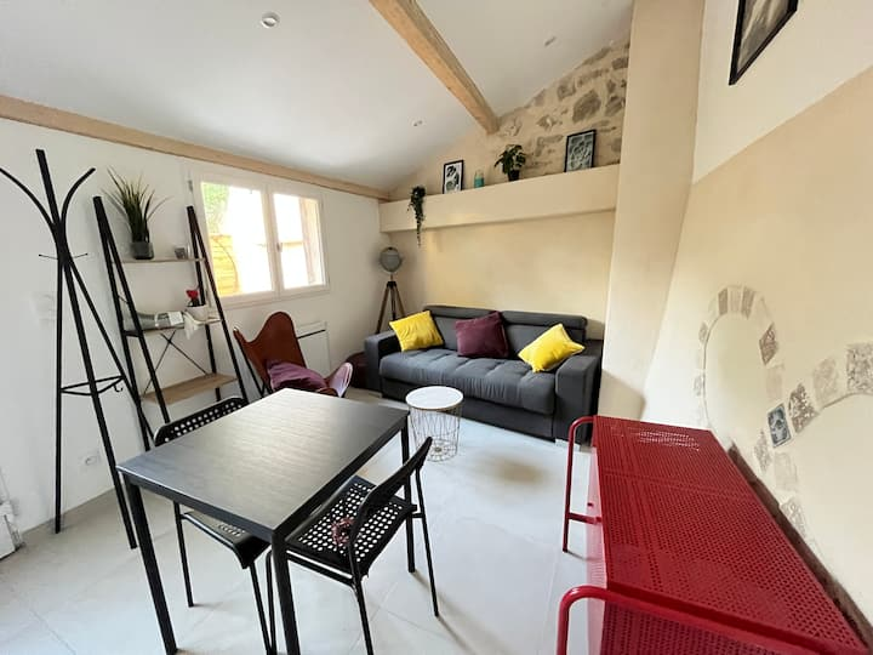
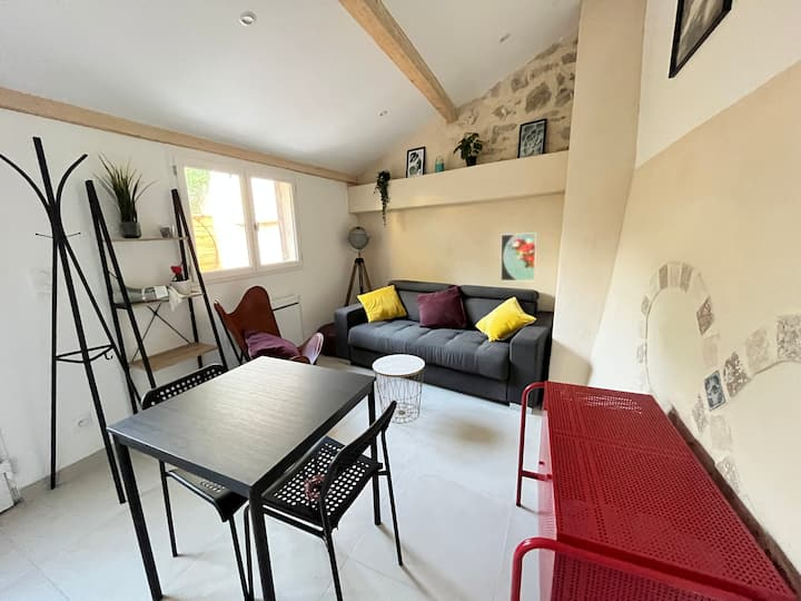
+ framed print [500,231,537,282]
